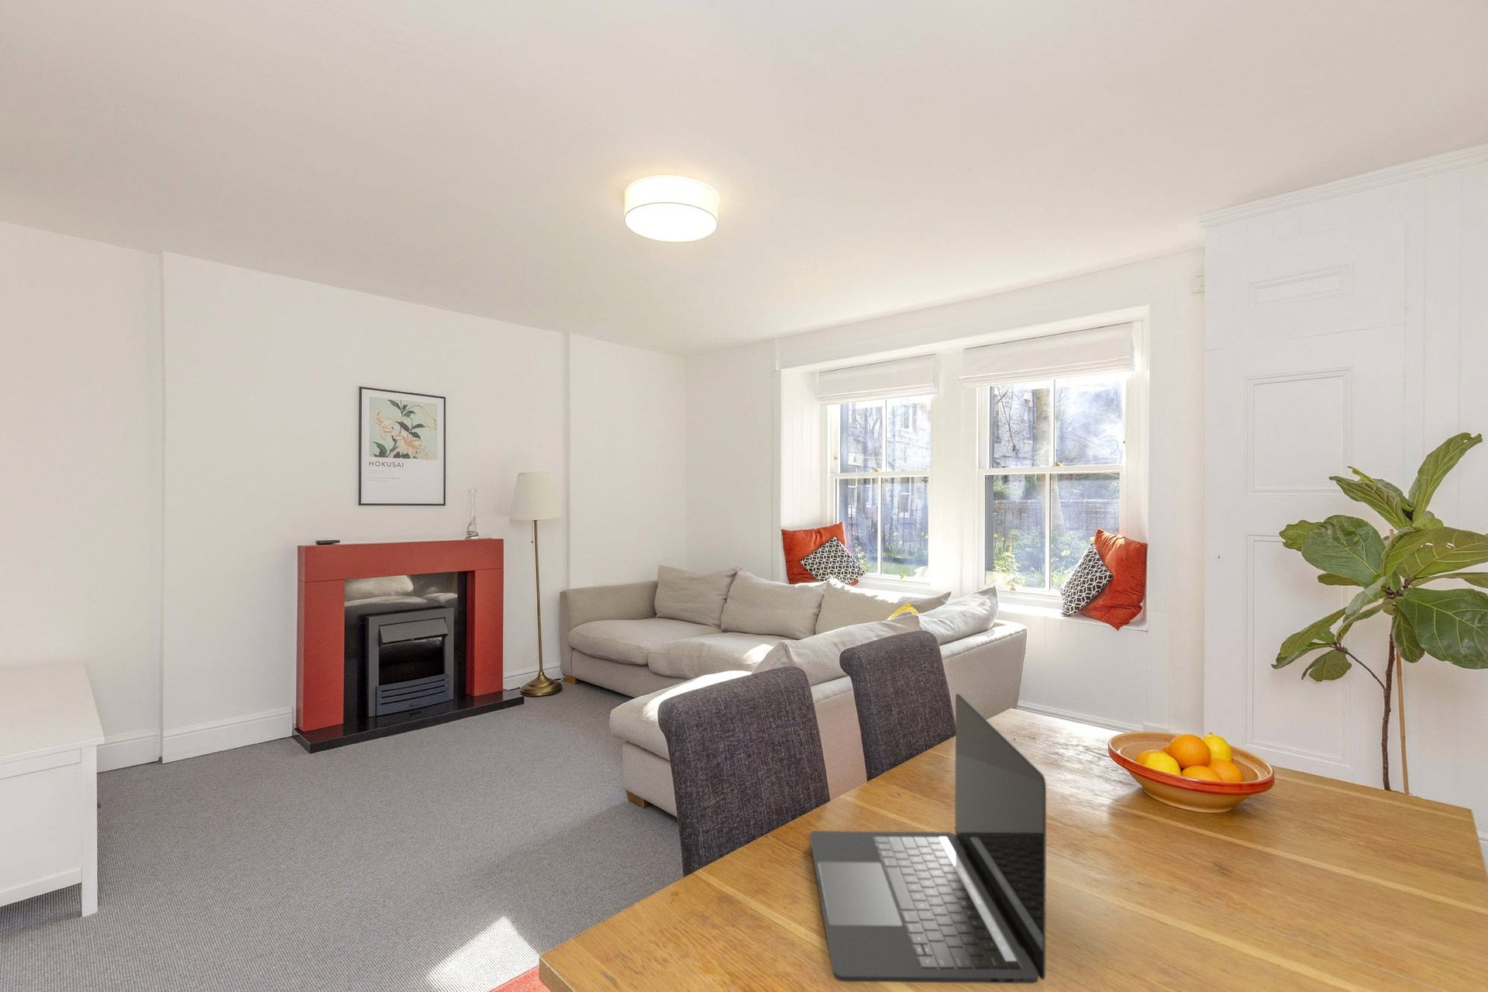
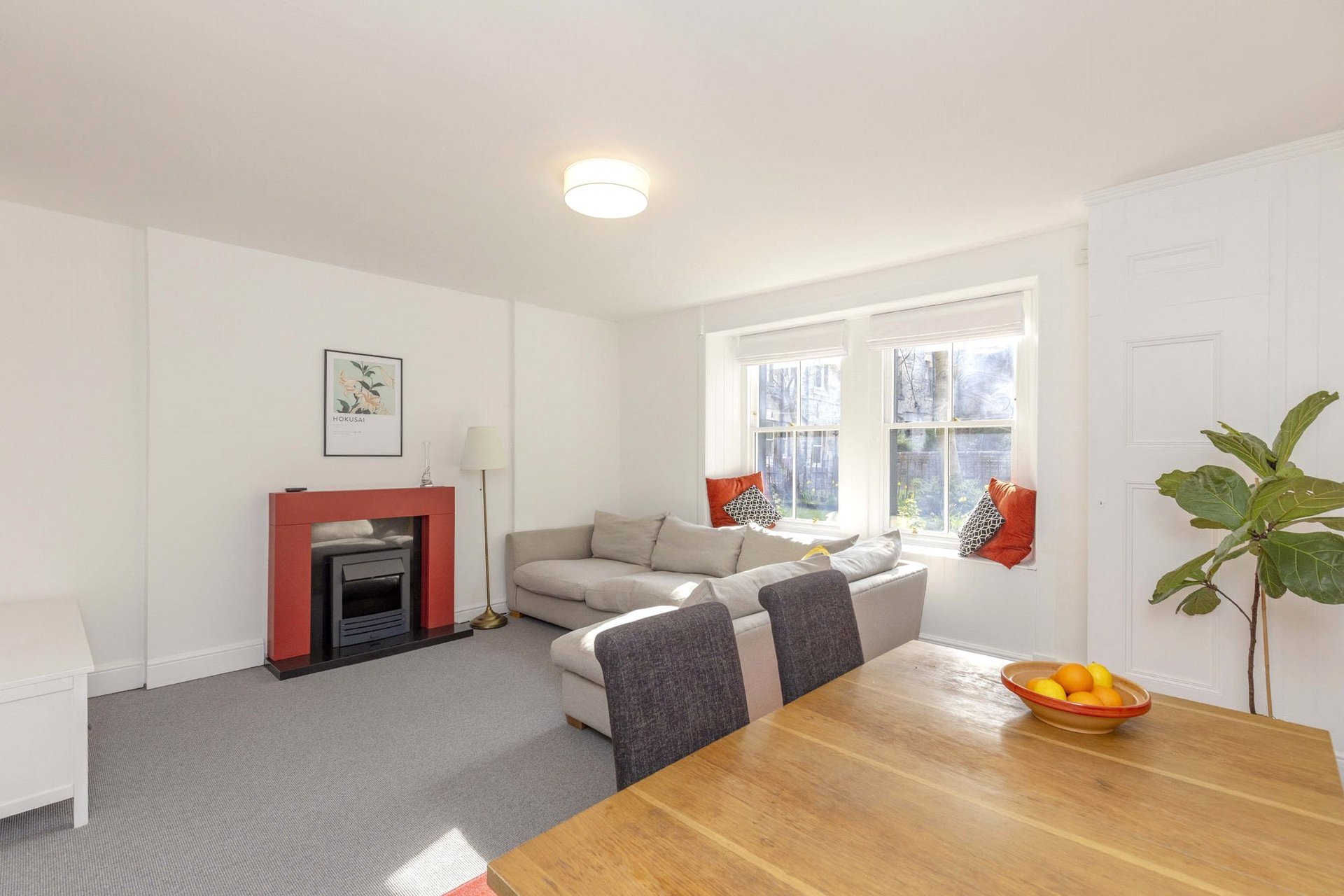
- laptop [809,693,1047,984]
